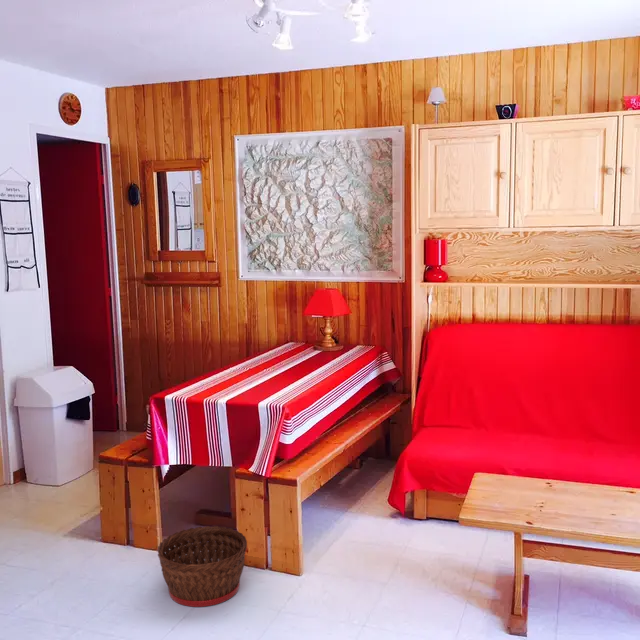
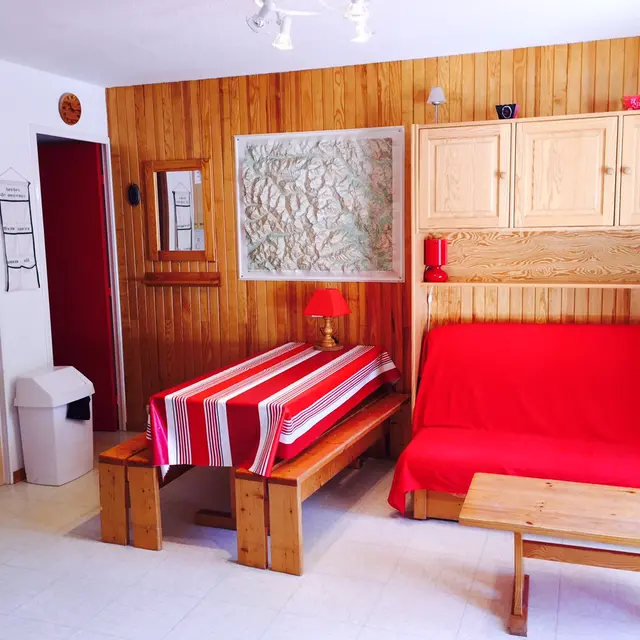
- basket [156,525,248,608]
